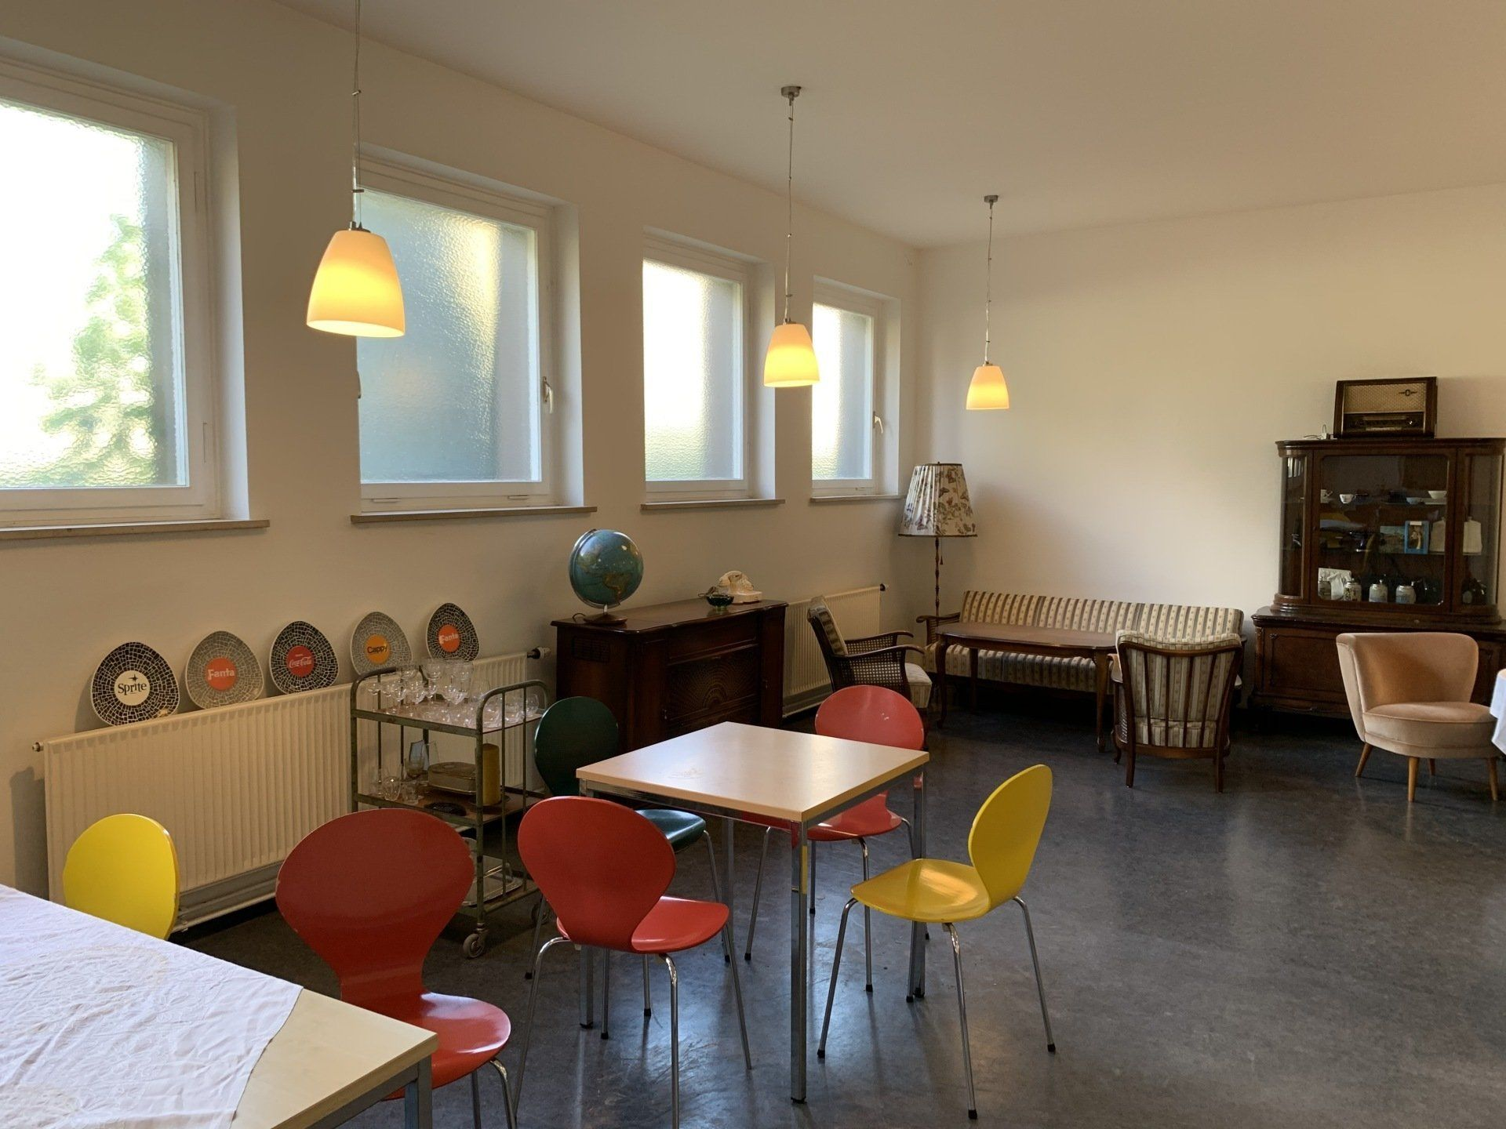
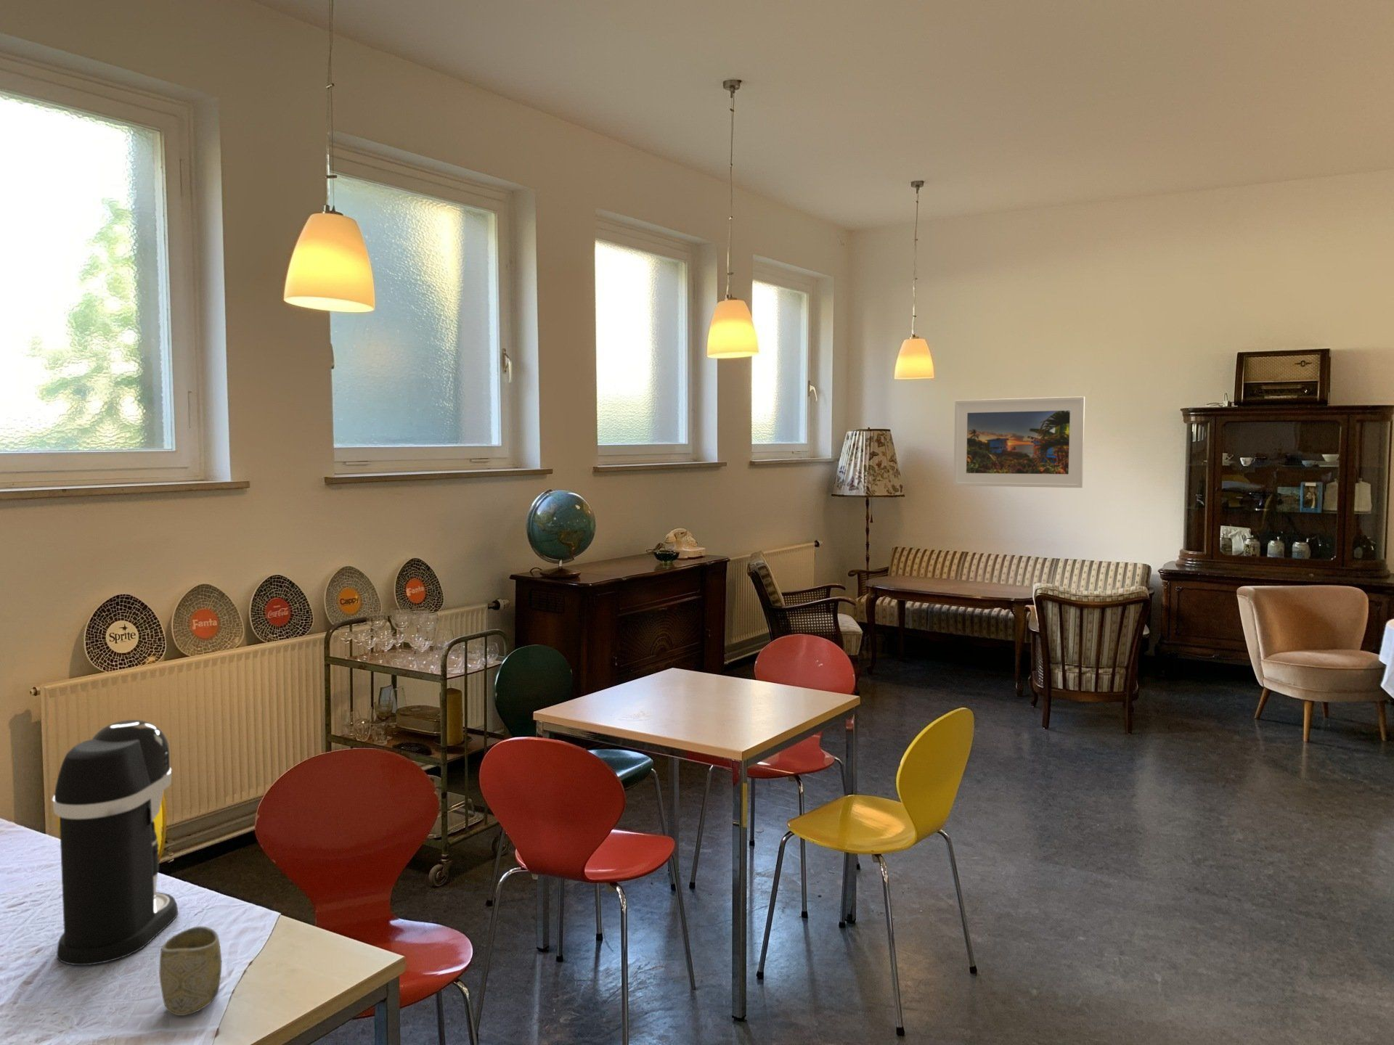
+ cup [158,925,222,1016]
+ coffee maker [52,719,179,966]
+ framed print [953,395,1086,488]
